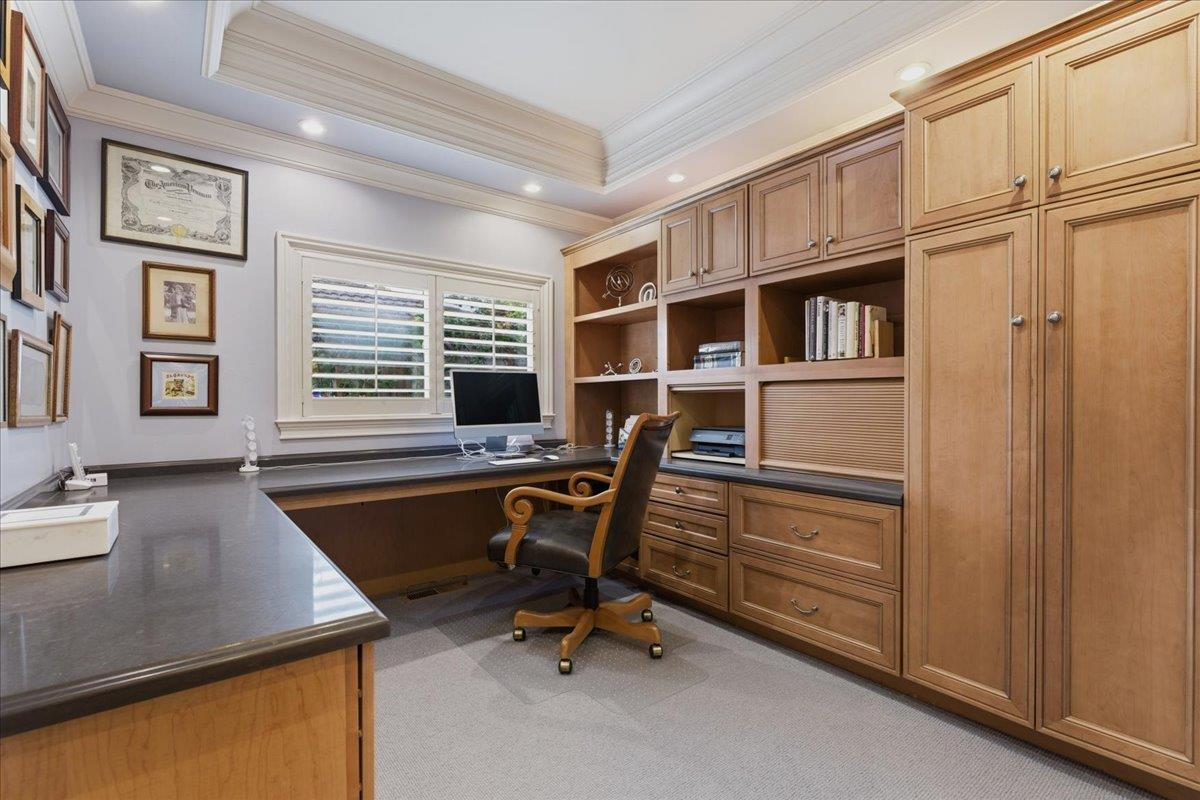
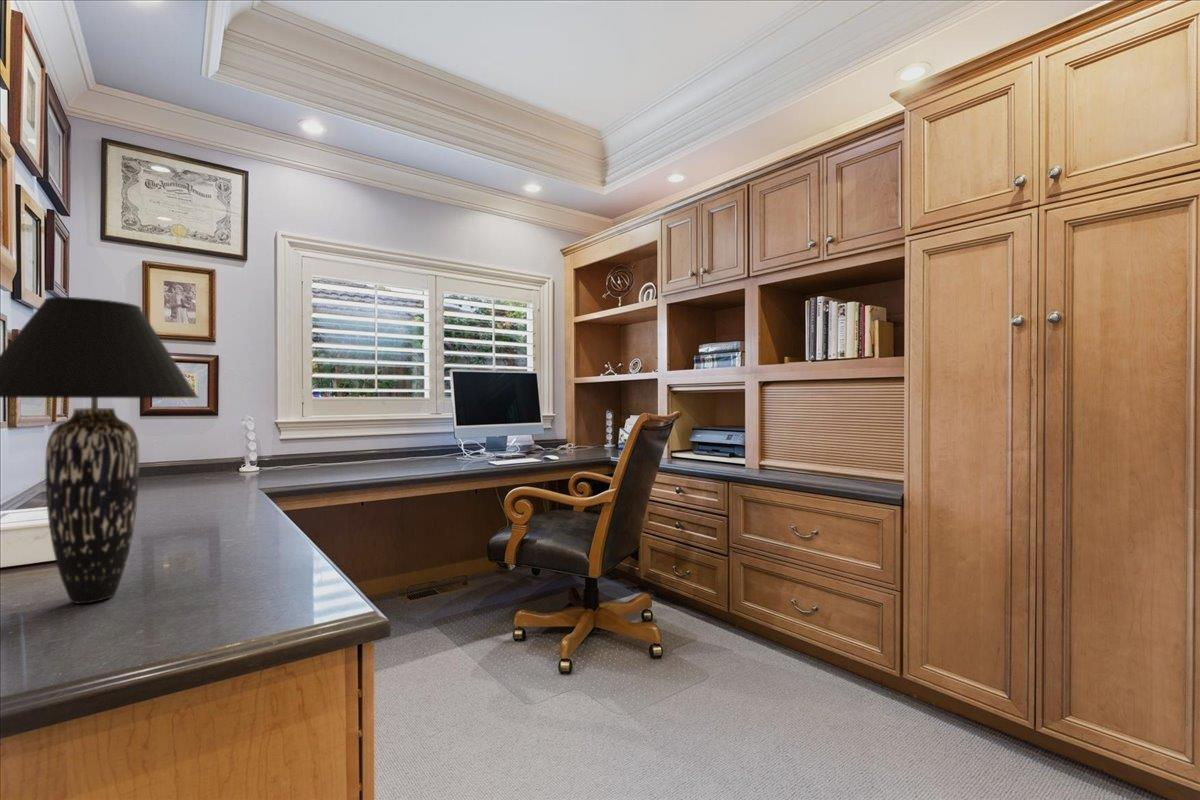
+ table lamp [0,296,200,605]
